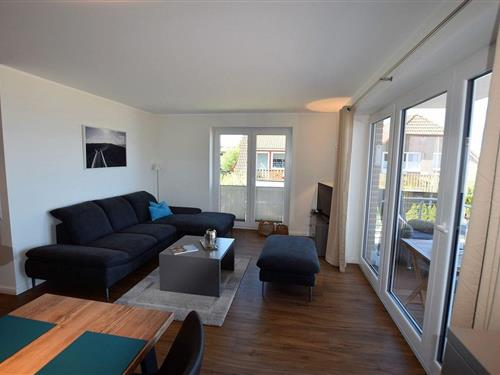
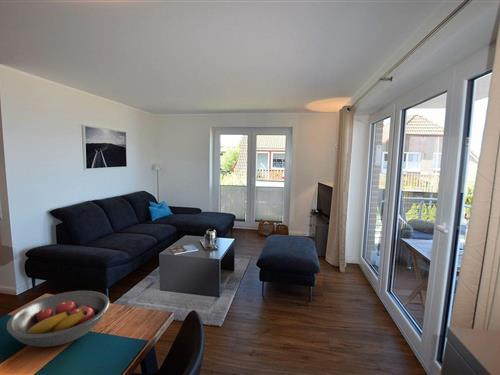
+ fruit bowl [6,290,111,348]
